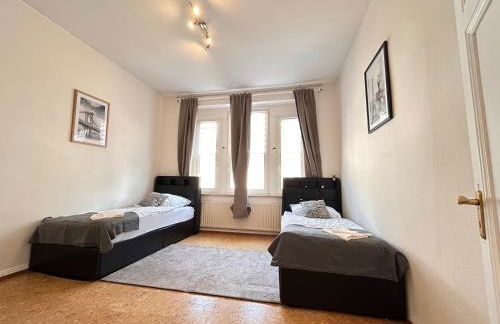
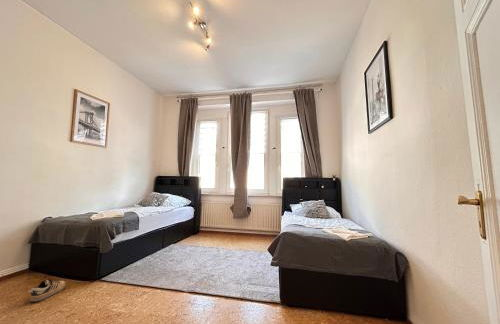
+ shoe [27,278,67,303]
